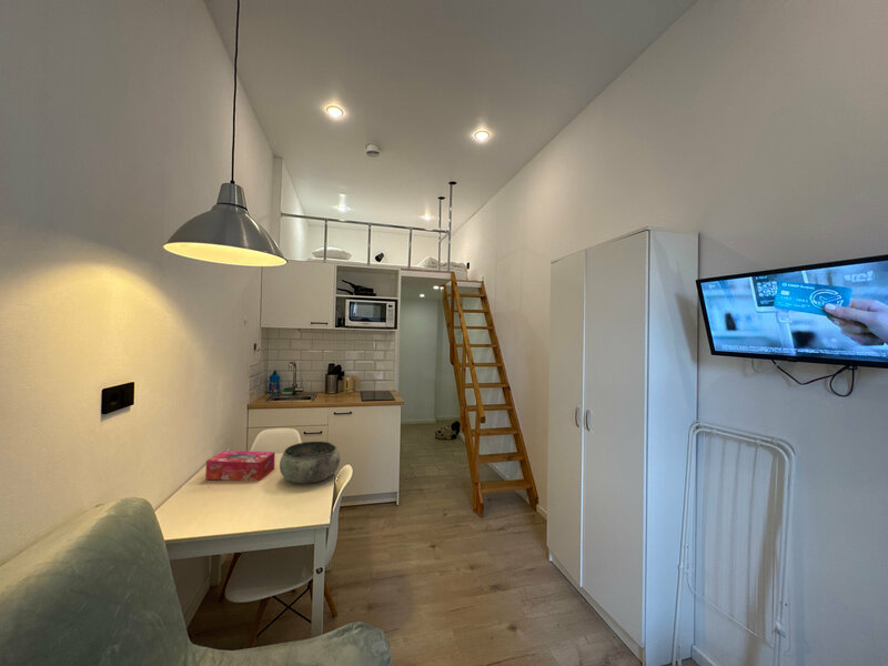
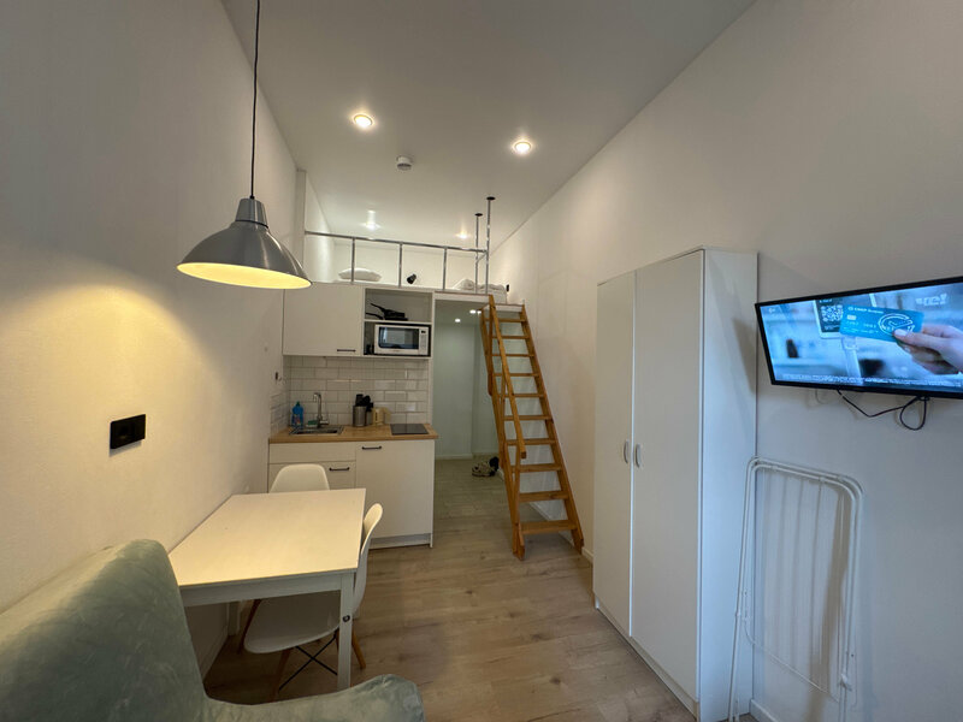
- bowl [279,441,341,485]
- tissue box [204,450,276,482]
